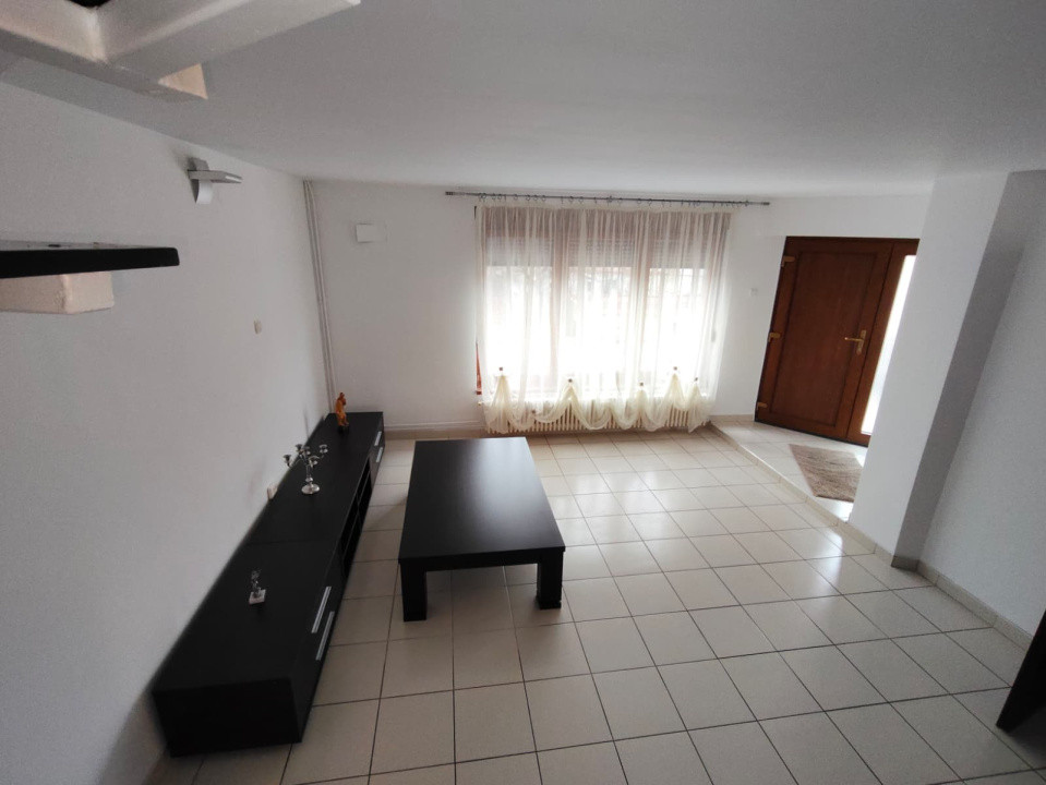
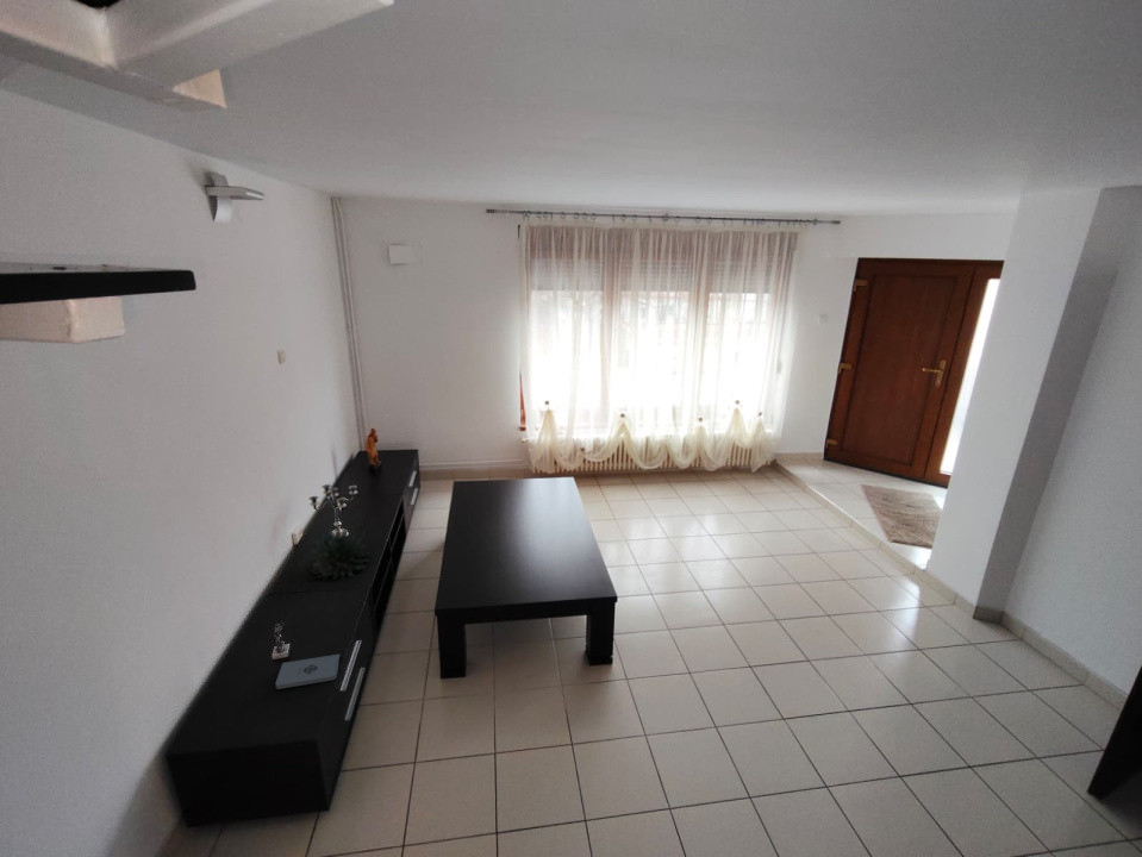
+ notepad [274,653,342,690]
+ succulent plant [308,526,370,581]
